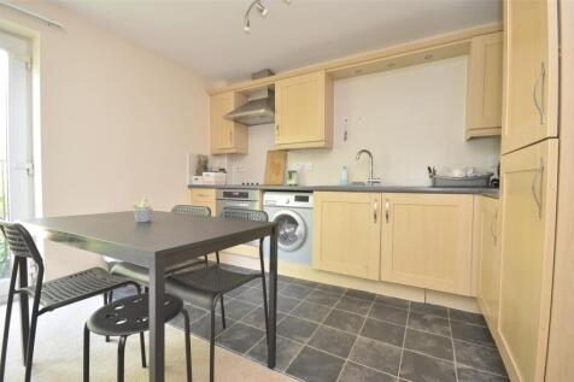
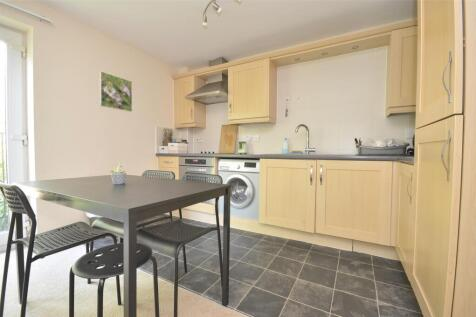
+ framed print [98,70,133,113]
